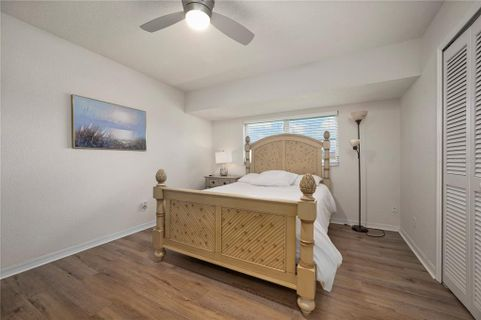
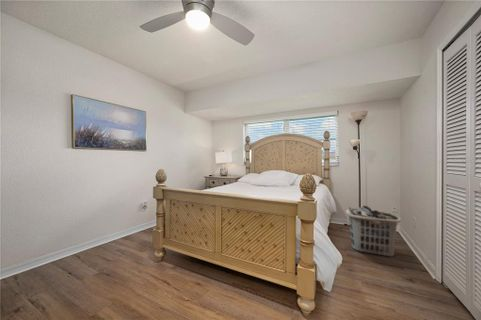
+ clothes hamper [345,205,402,258]
